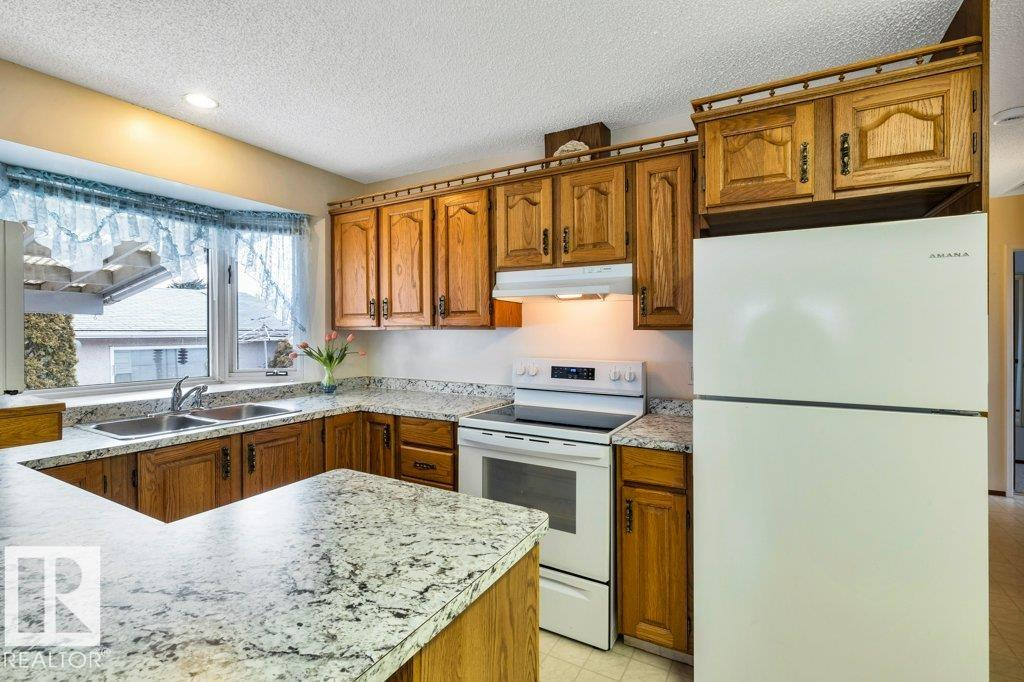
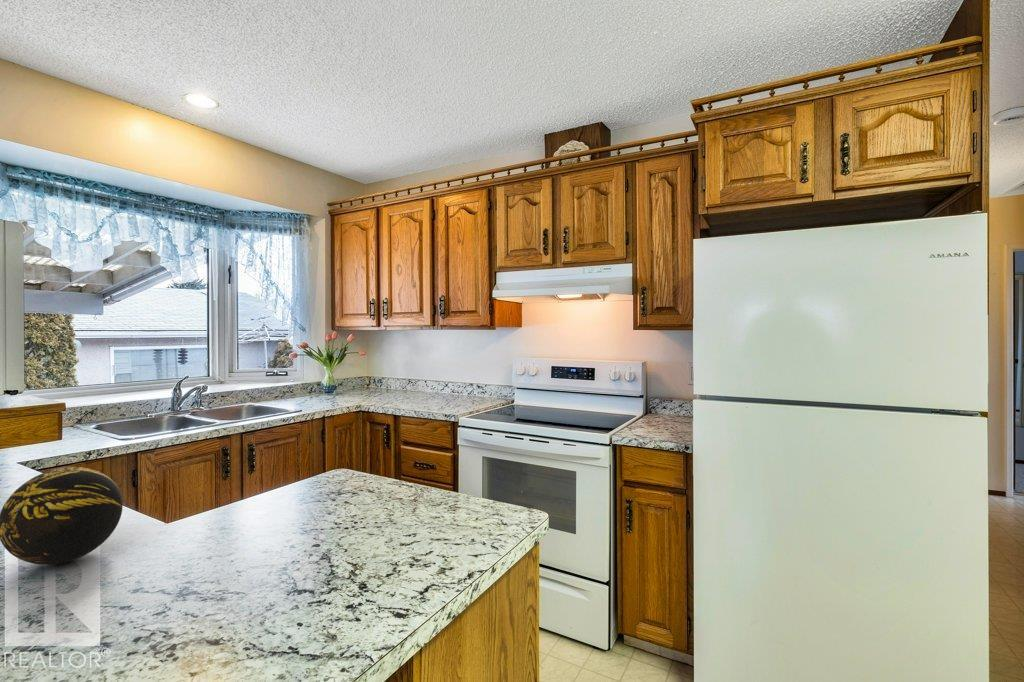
+ decorative orb [0,466,124,566]
